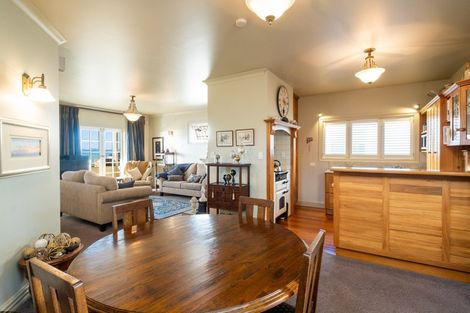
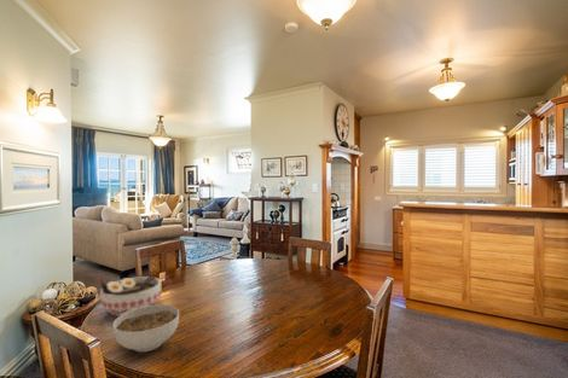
+ bowl [112,303,180,353]
+ bowl [99,274,163,318]
